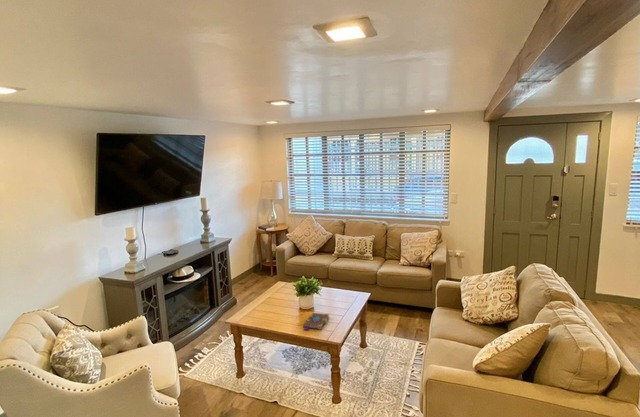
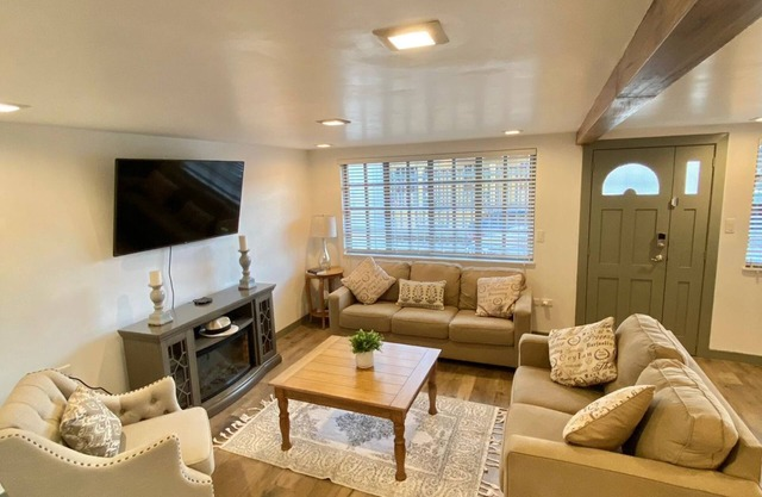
- book [302,312,331,331]
